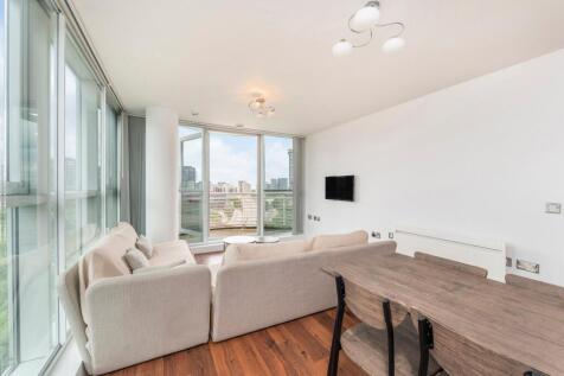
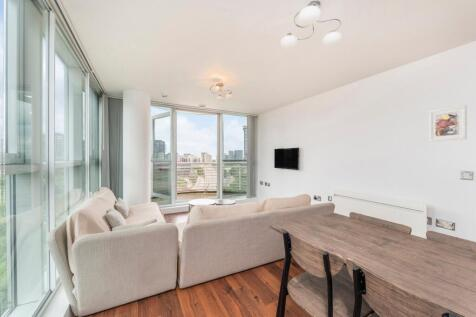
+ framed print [428,104,468,142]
